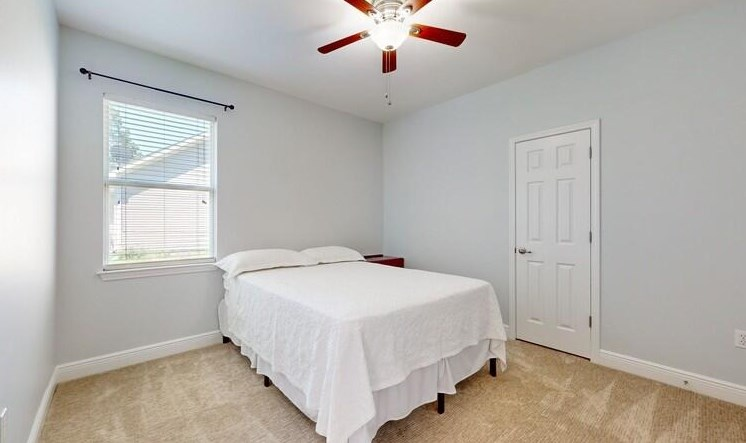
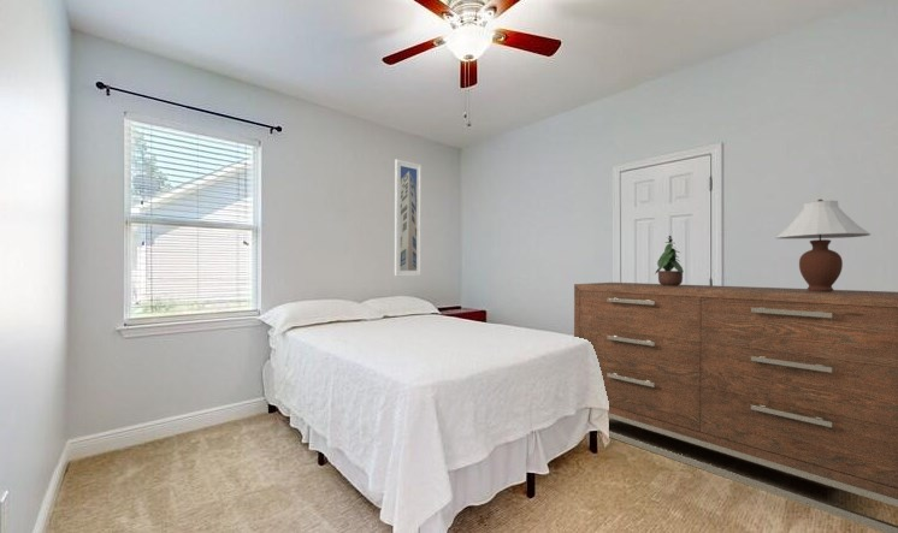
+ dresser [573,282,898,533]
+ table lamp [775,199,872,292]
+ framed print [394,158,423,277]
+ potted plant [654,235,685,286]
